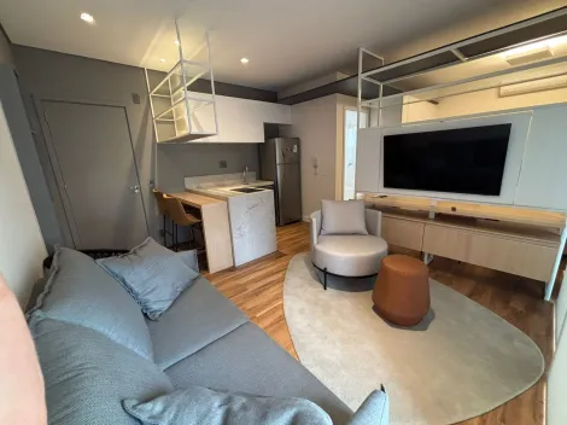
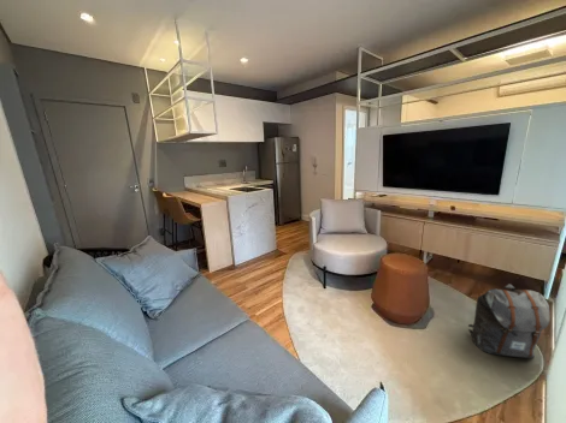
+ backpack [467,282,552,359]
